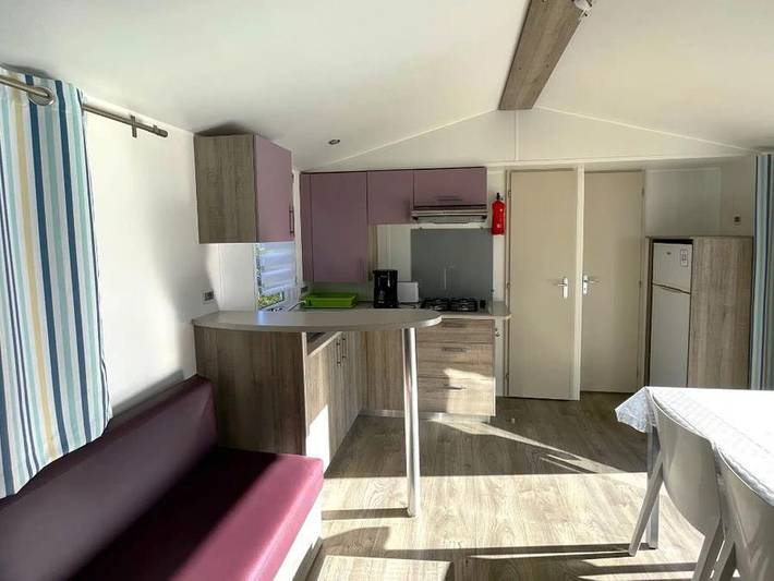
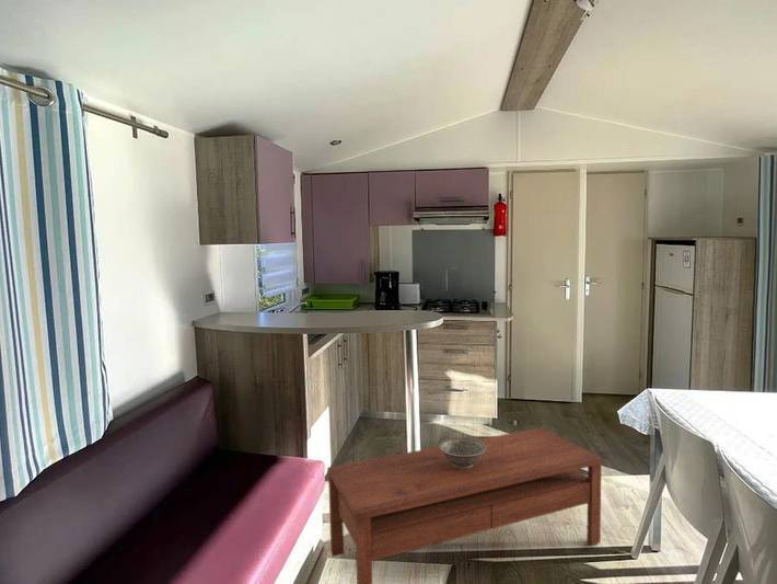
+ decorative bowl [438,436,487,469]
+ coffee table [326,426,603,584]
